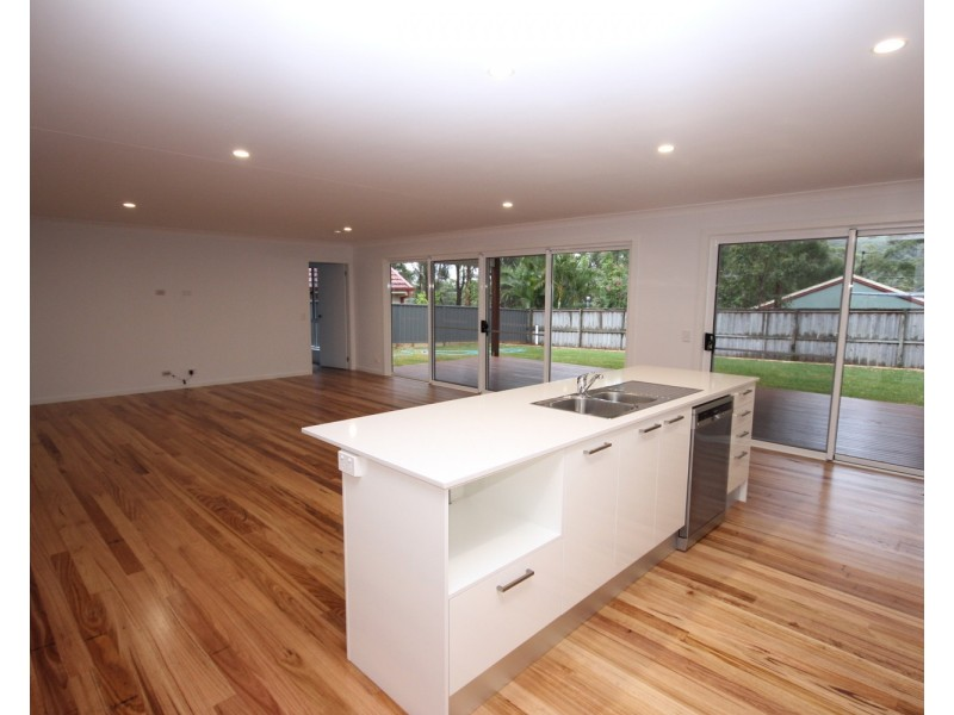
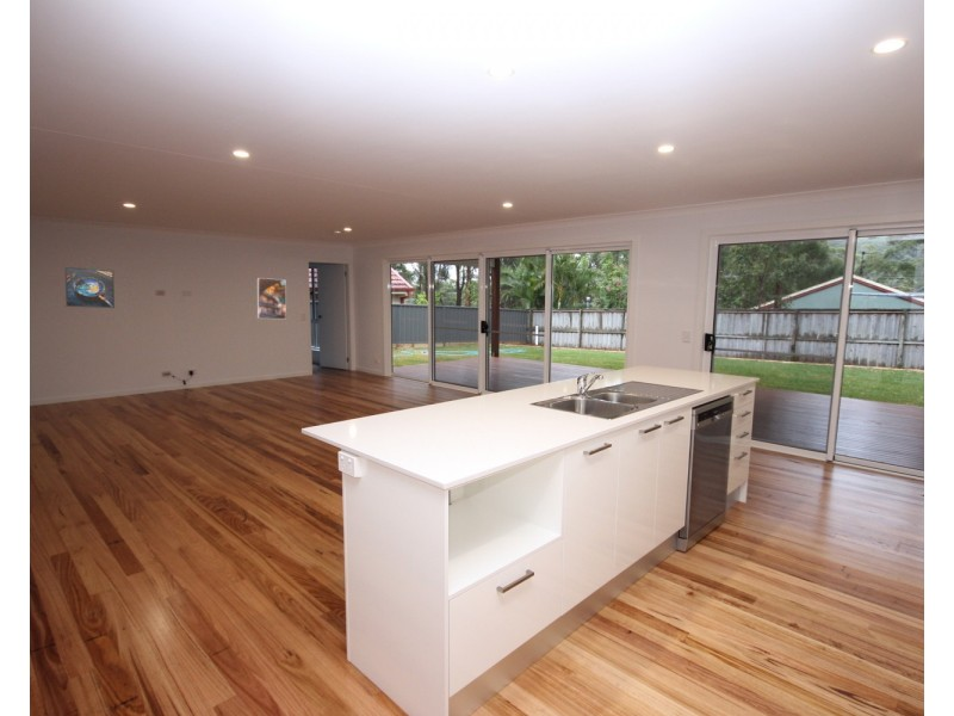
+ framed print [256,277,287,320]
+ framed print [64,266,116,309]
